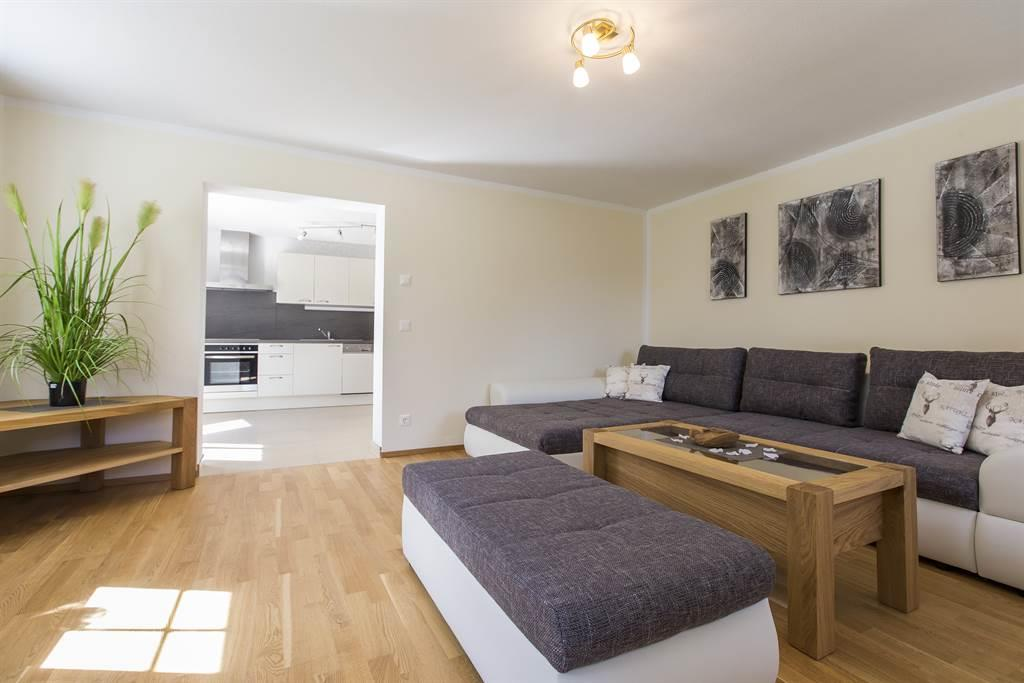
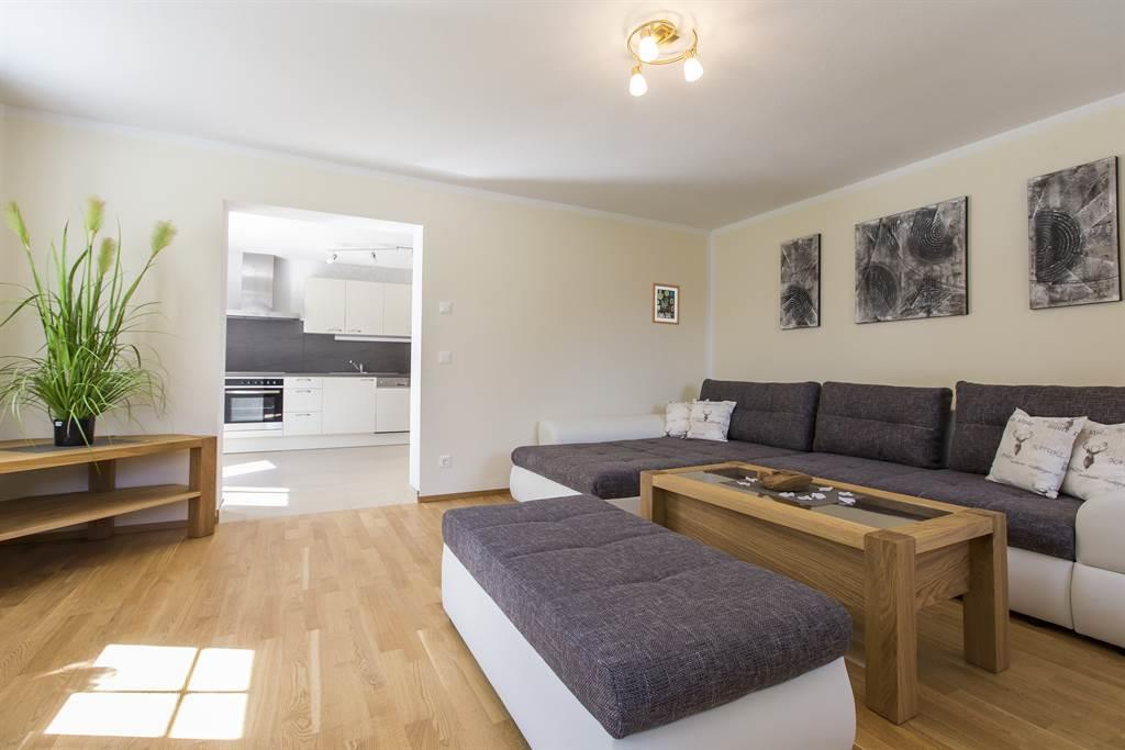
+ wall art [651,281,681,326]
